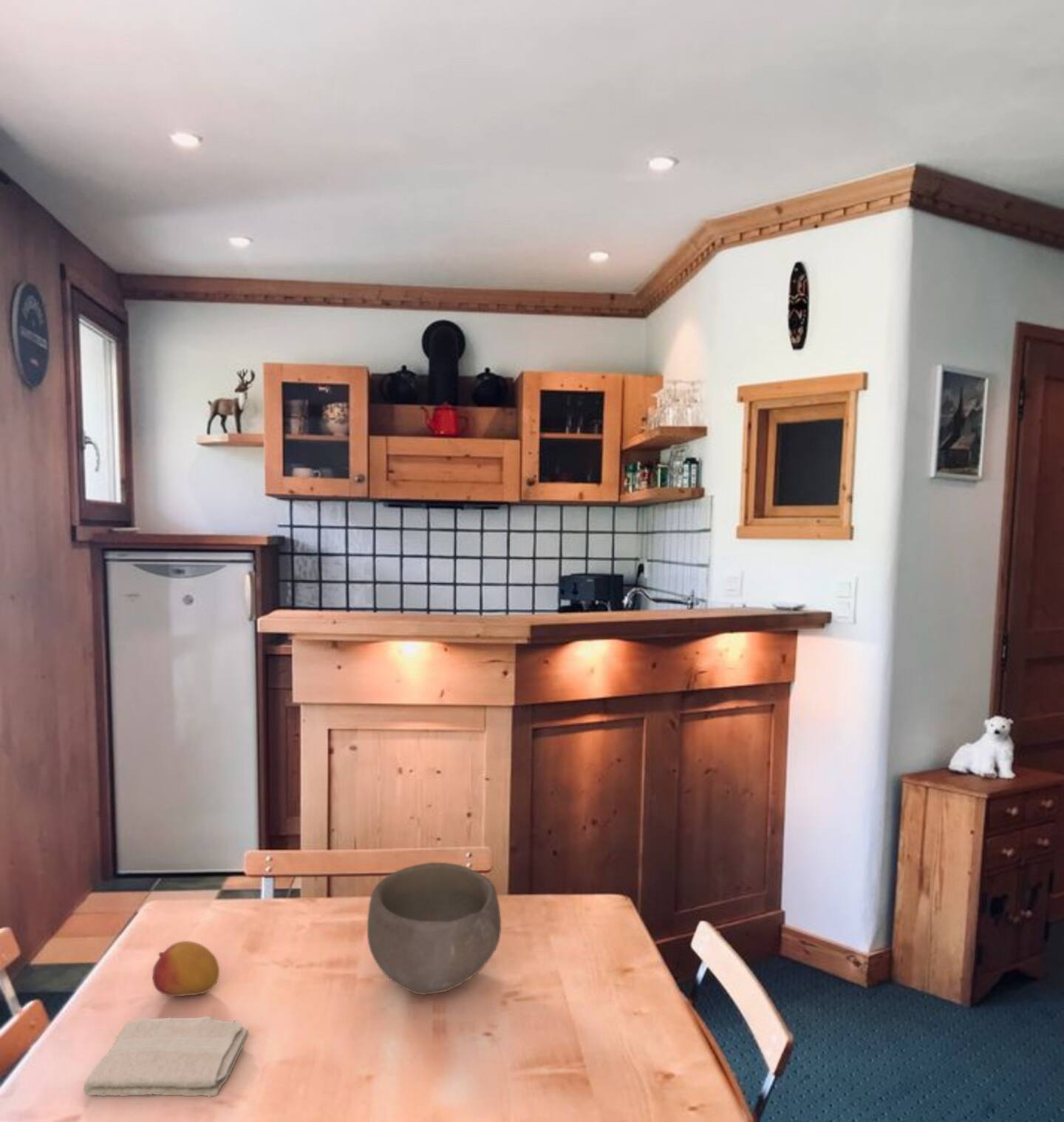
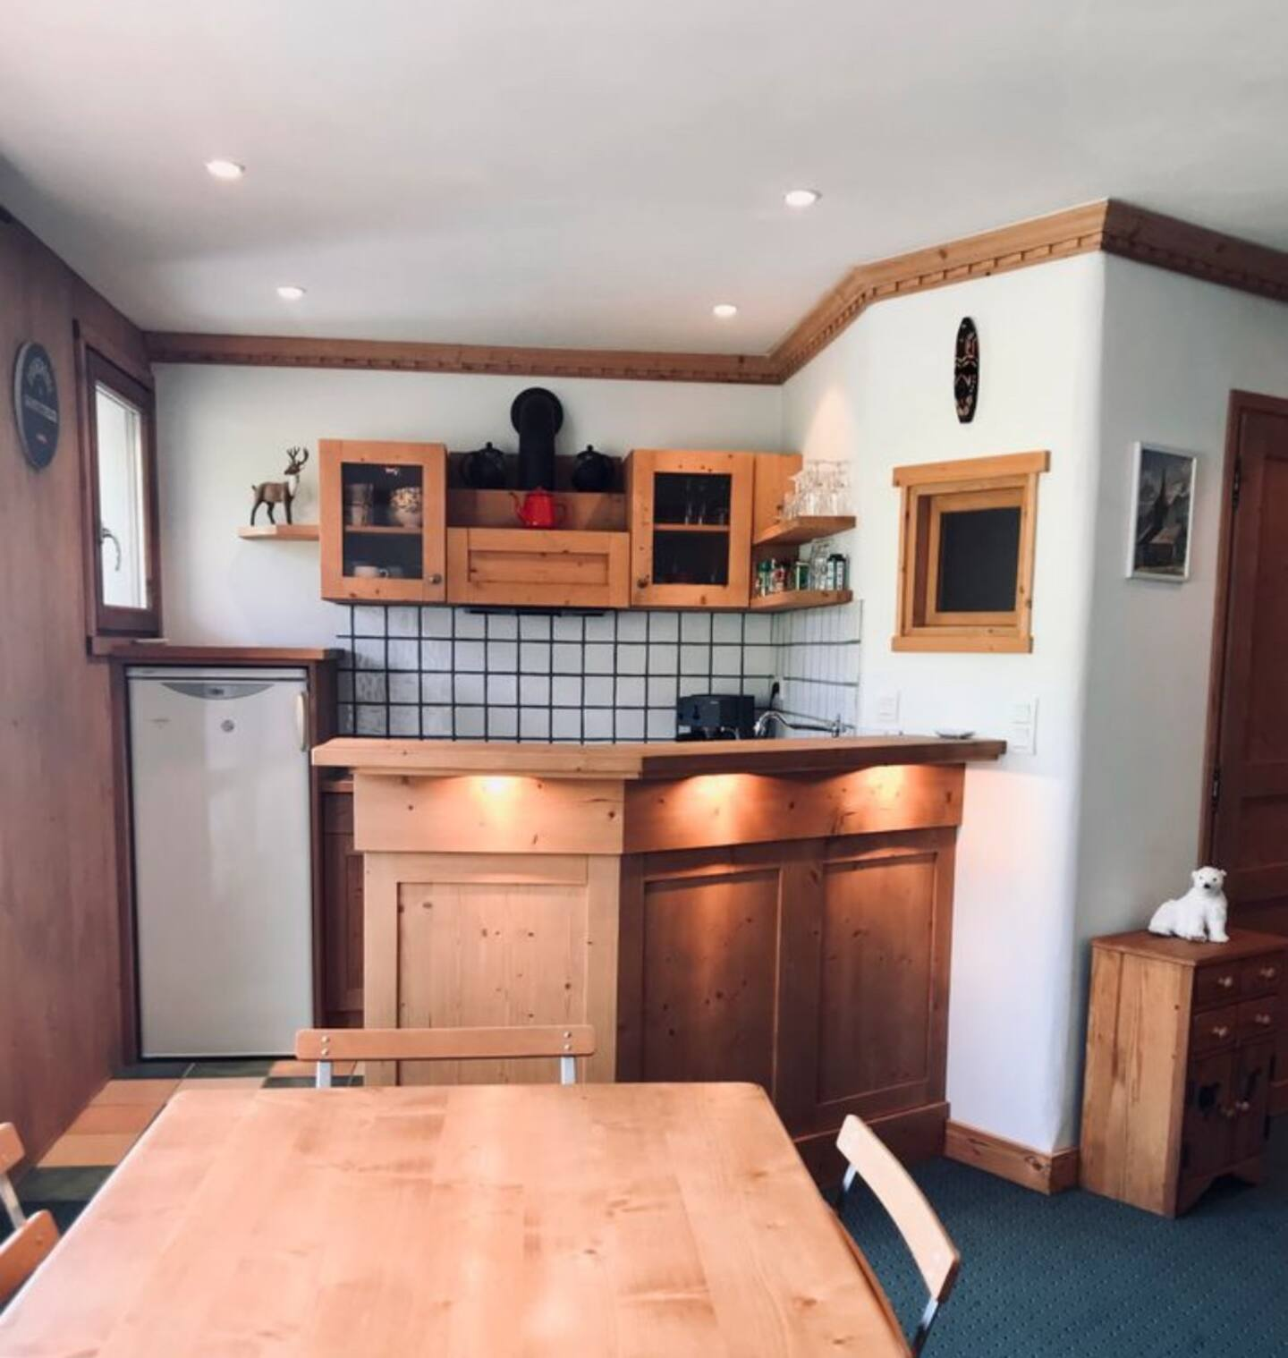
- bowl [366,862,502,996]
- fruit [151,940,220,997]
- washcloth [83,1016,250,1098]
